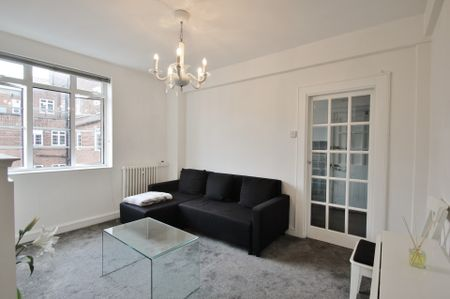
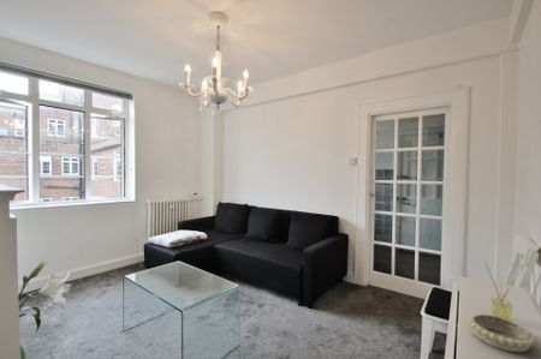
+ decorative bowl [466,312,537,353]
